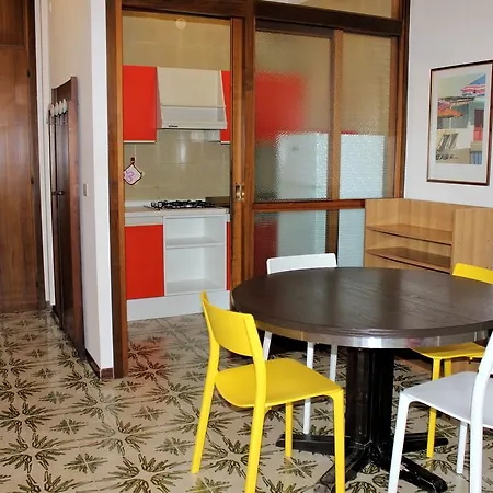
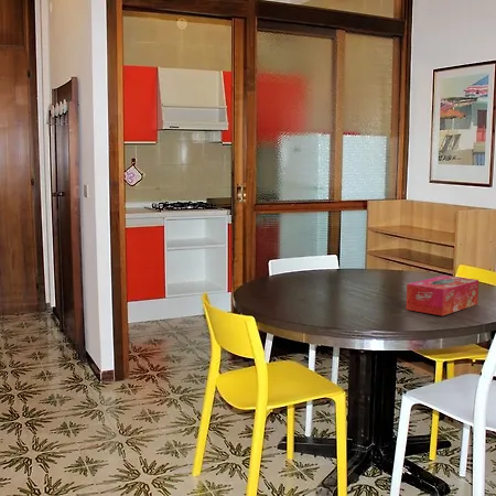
+ tissue box [405,274,479,317]
